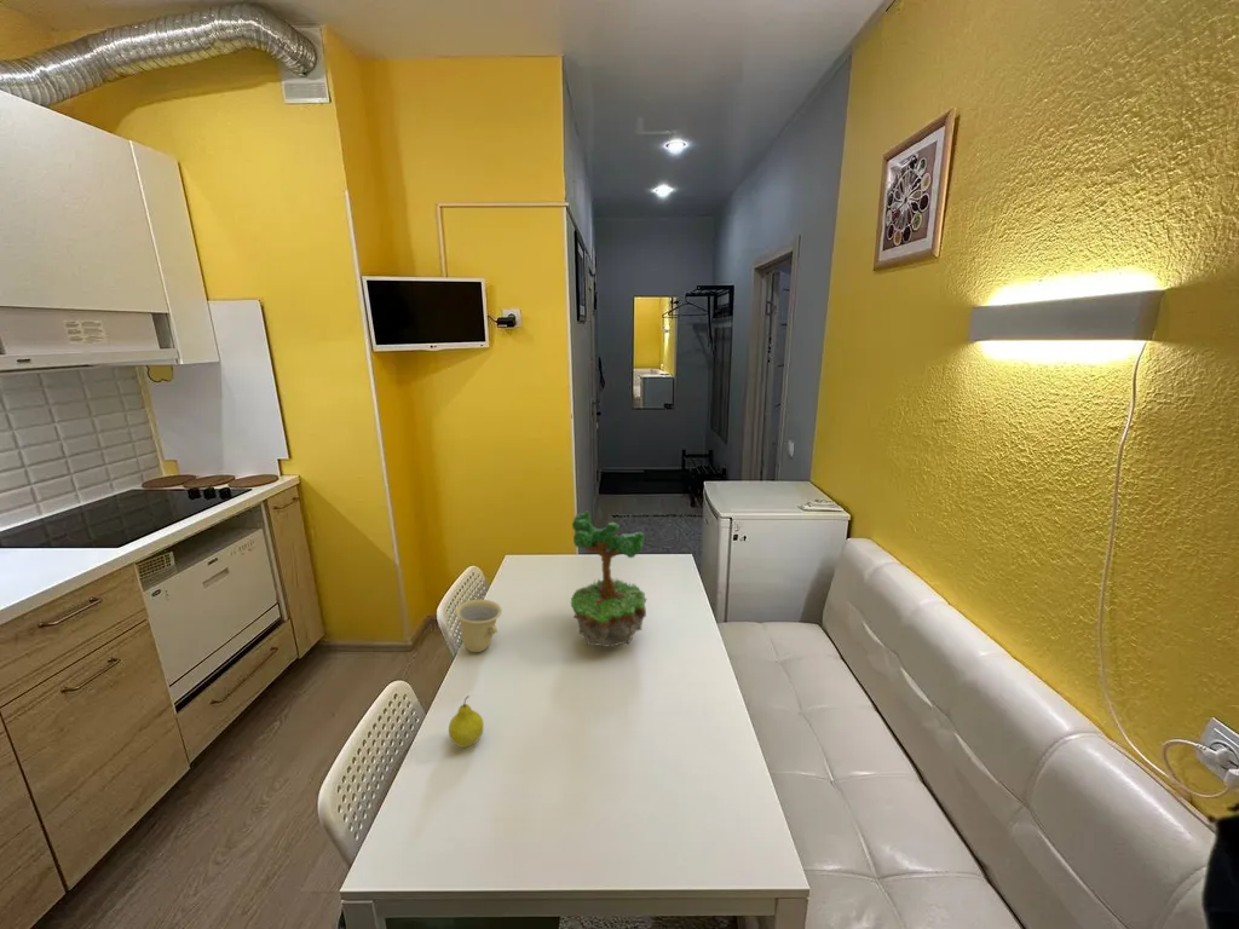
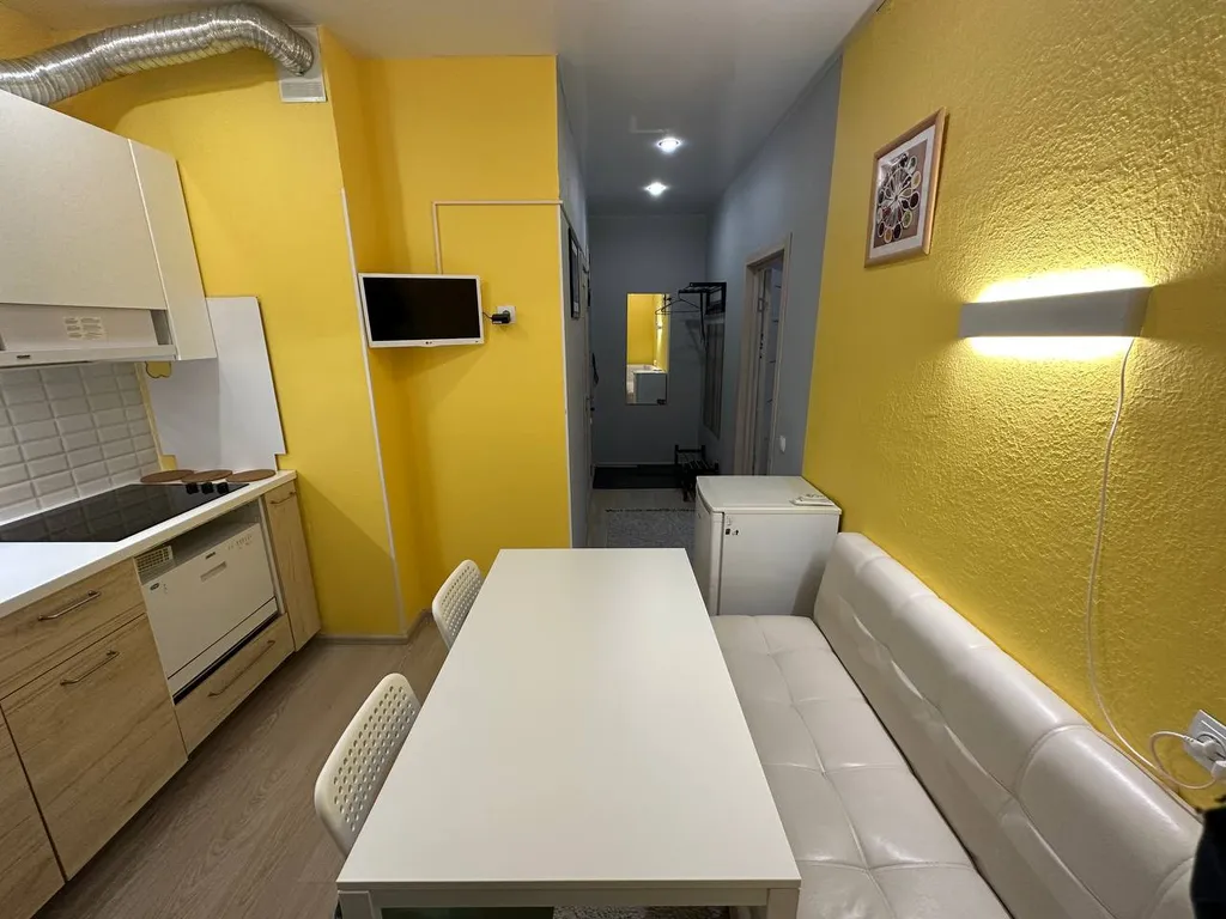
- cup [455,599,503,653]
- fruit [448,694,485,749]
- plant [570,510,647,648]
